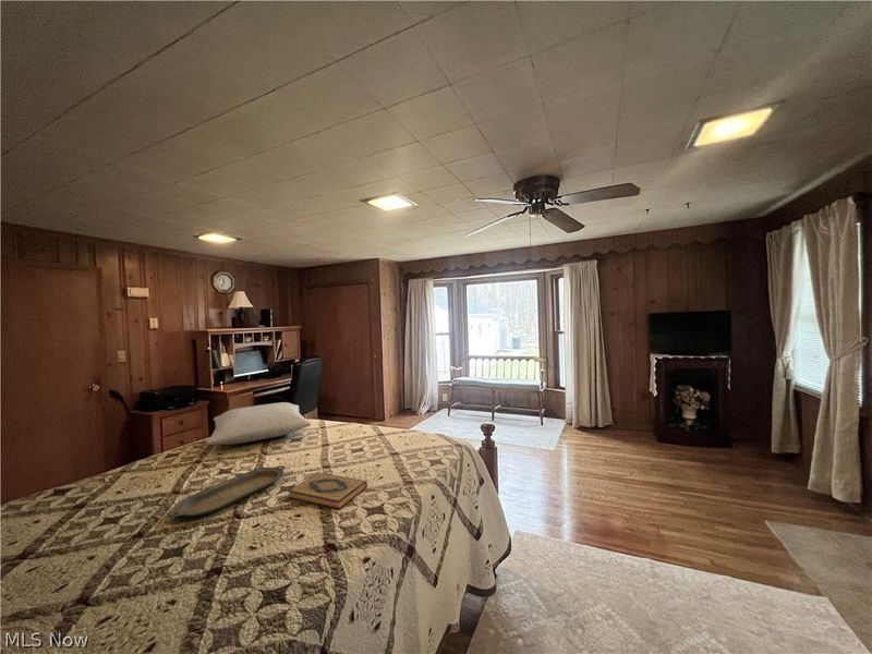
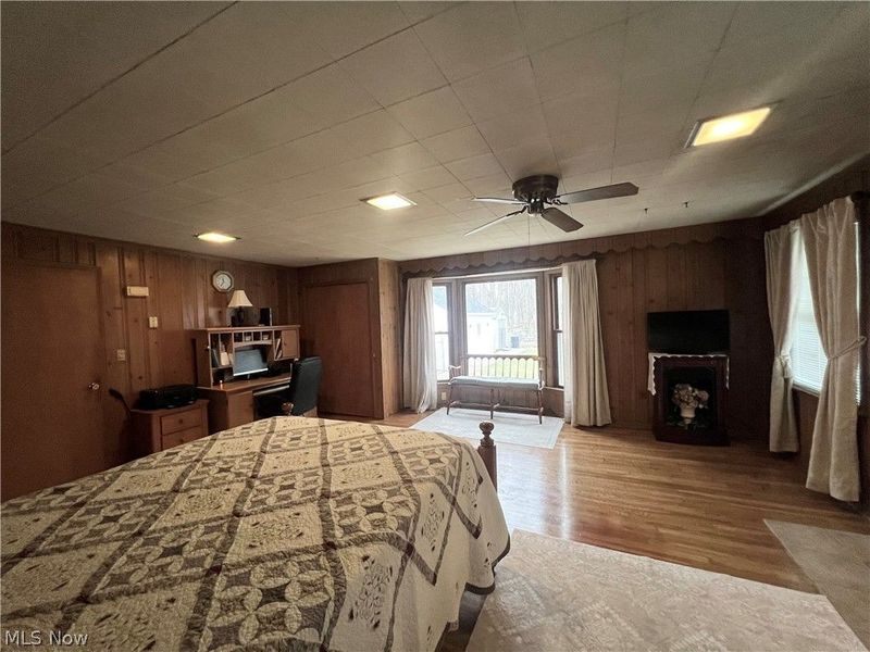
- serving tray [167,464,287,519]
- pillow [205,401,313,446]
- hardback book [287,472,368,511]
